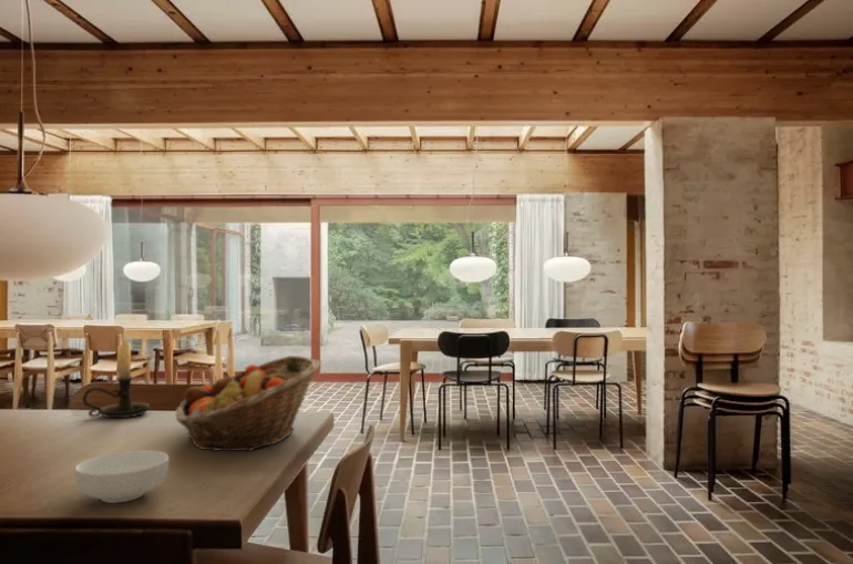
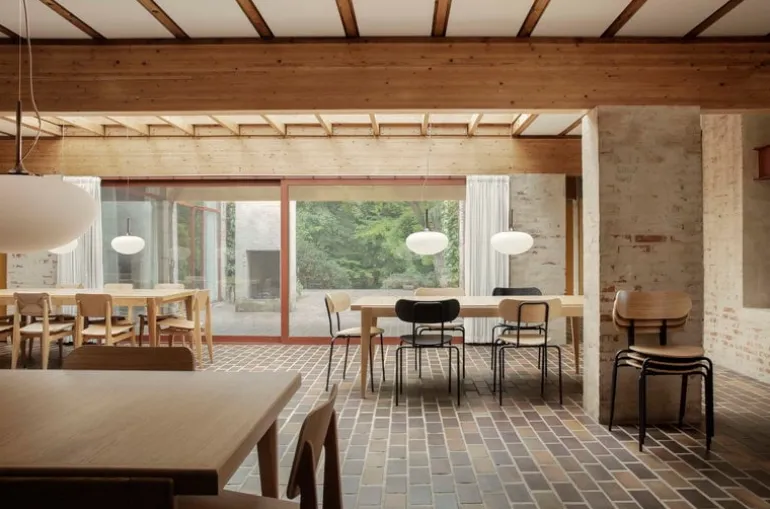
- cereal bowl [74,449,169,504]
- fruit basket [175,355,321,452]
- candle holder [82,329,151,419]
